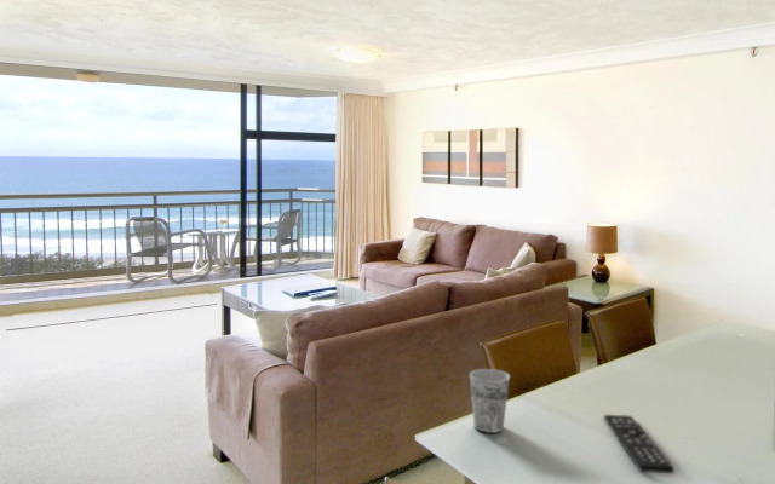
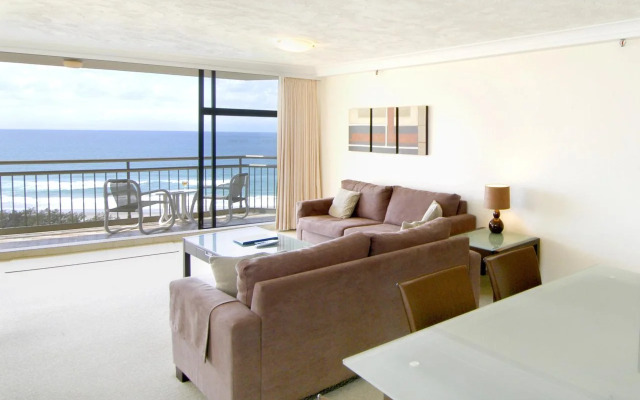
- remote control [603,414,676,474]
- cup [469,368,511,434]
